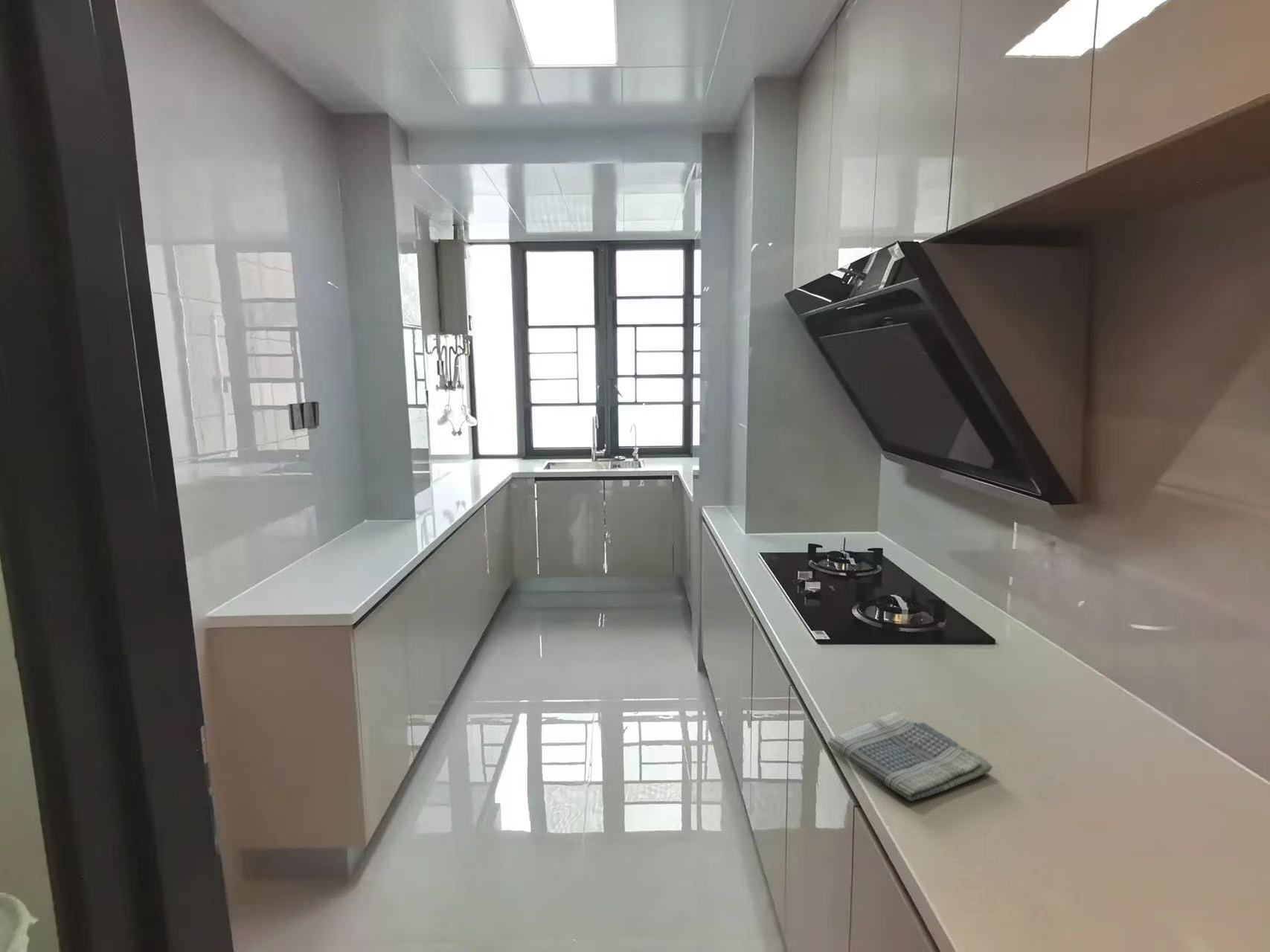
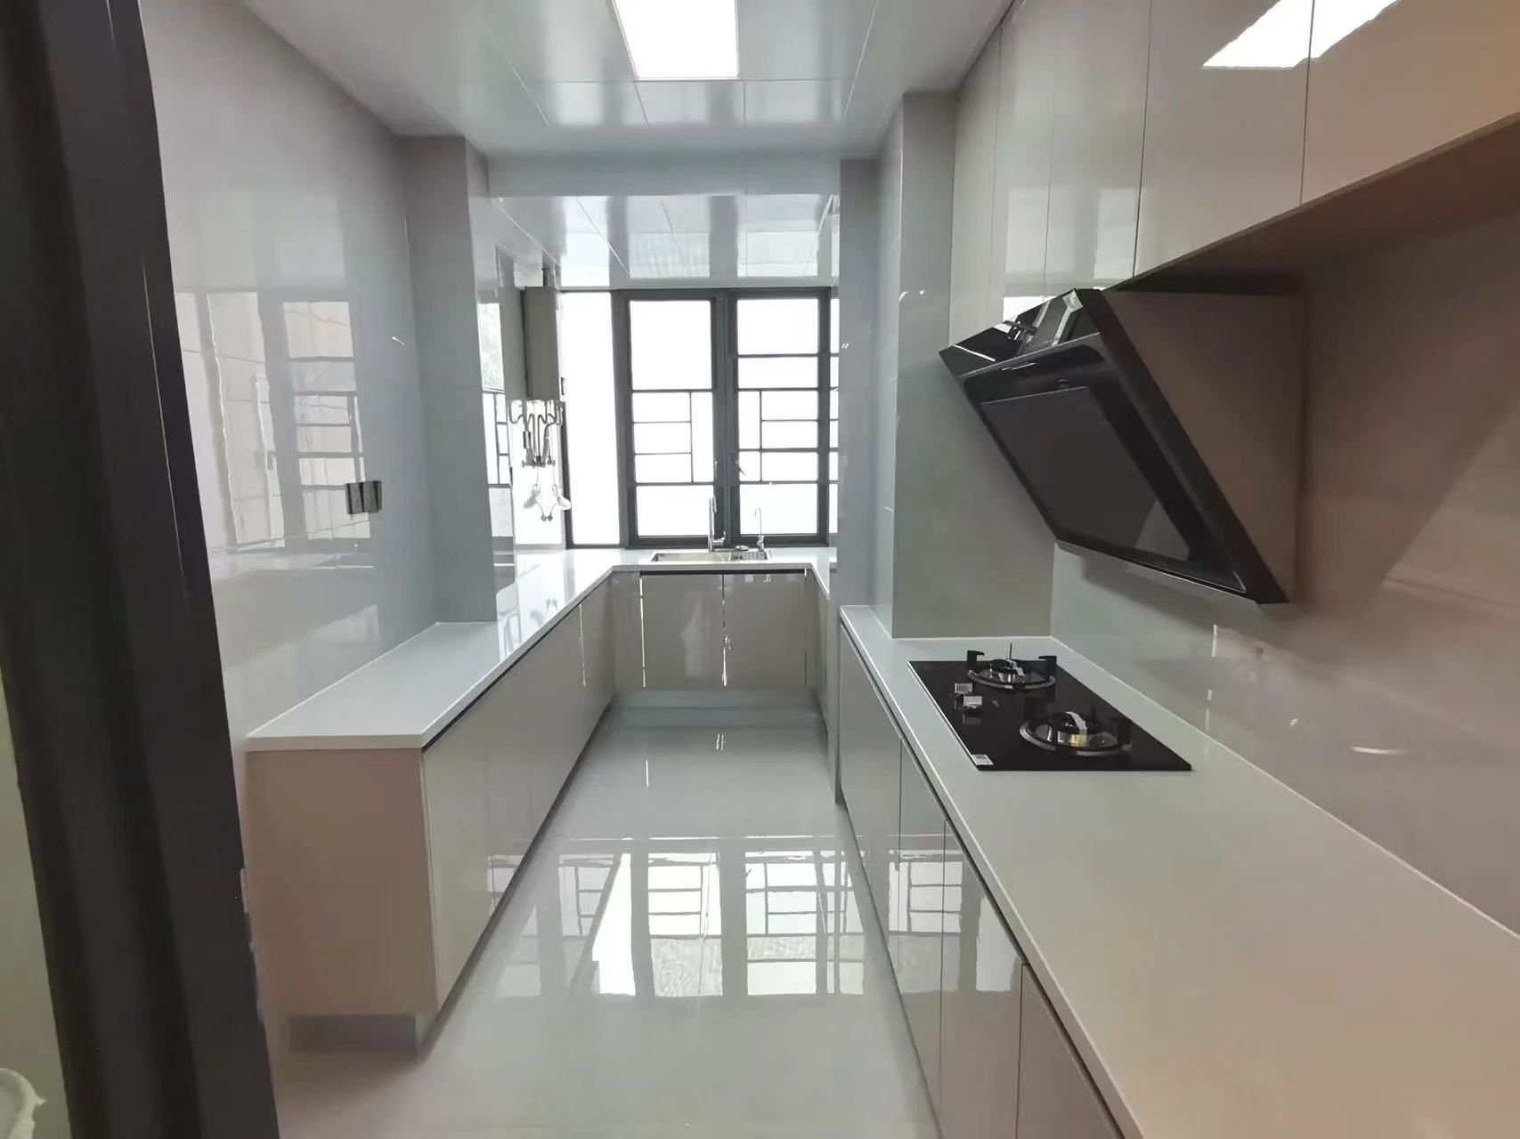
- dish towel [827,712,993,802]
